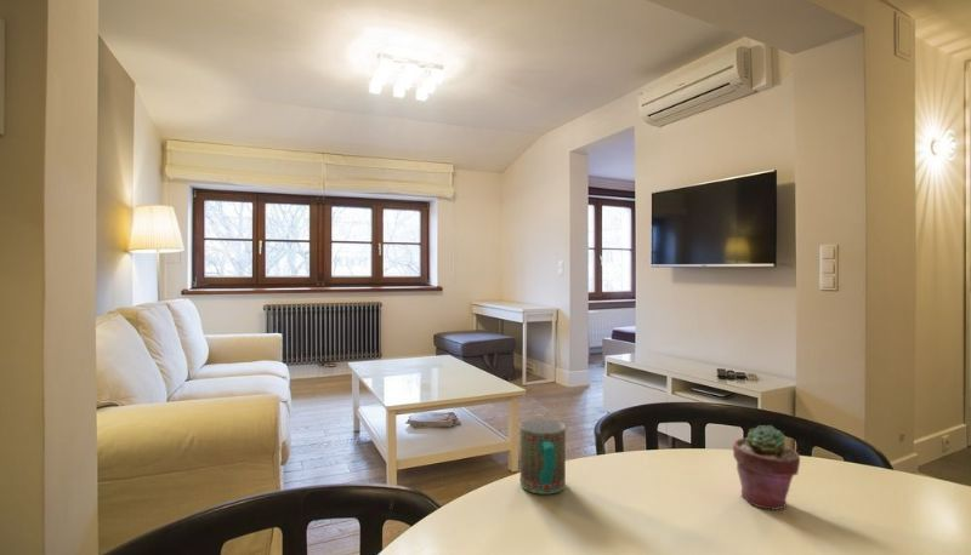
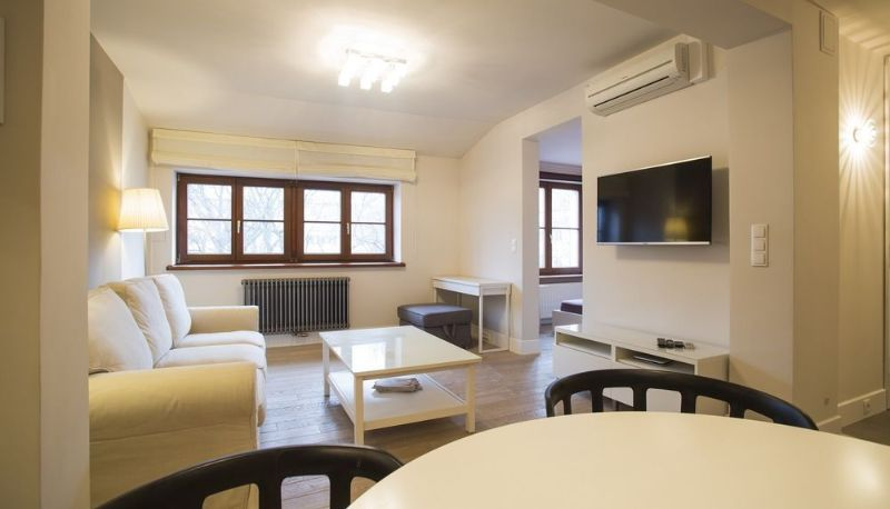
- potted succulent [732,424,801,510]
- mug [518,418,567,496]
